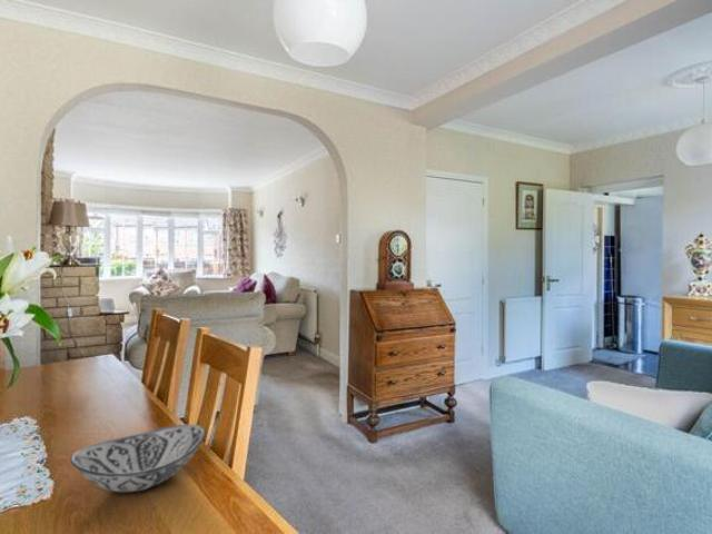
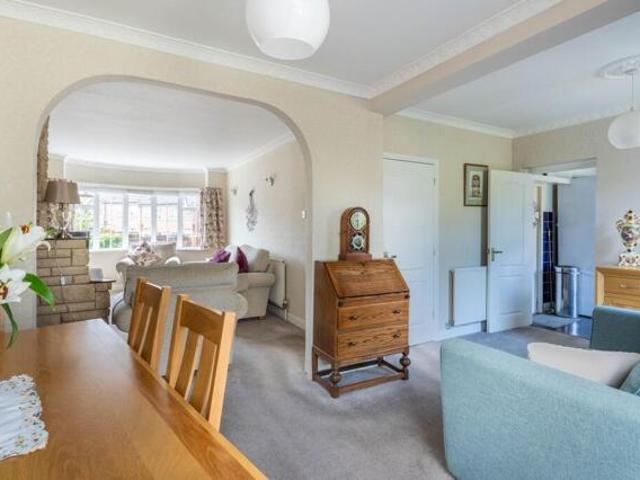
- decorative bowl [69,423,206,493]
